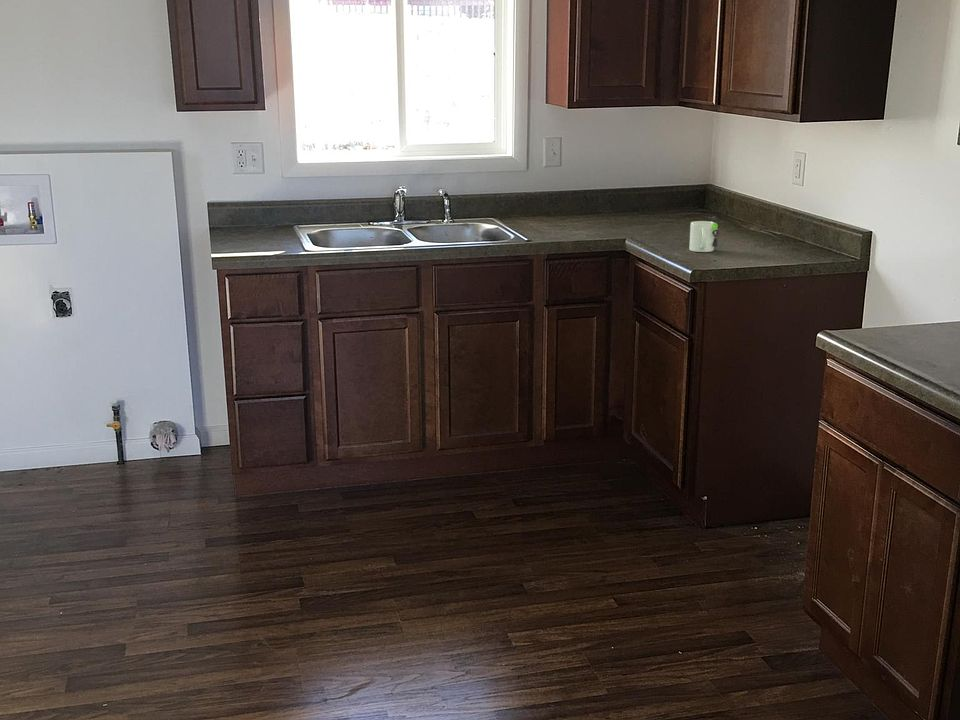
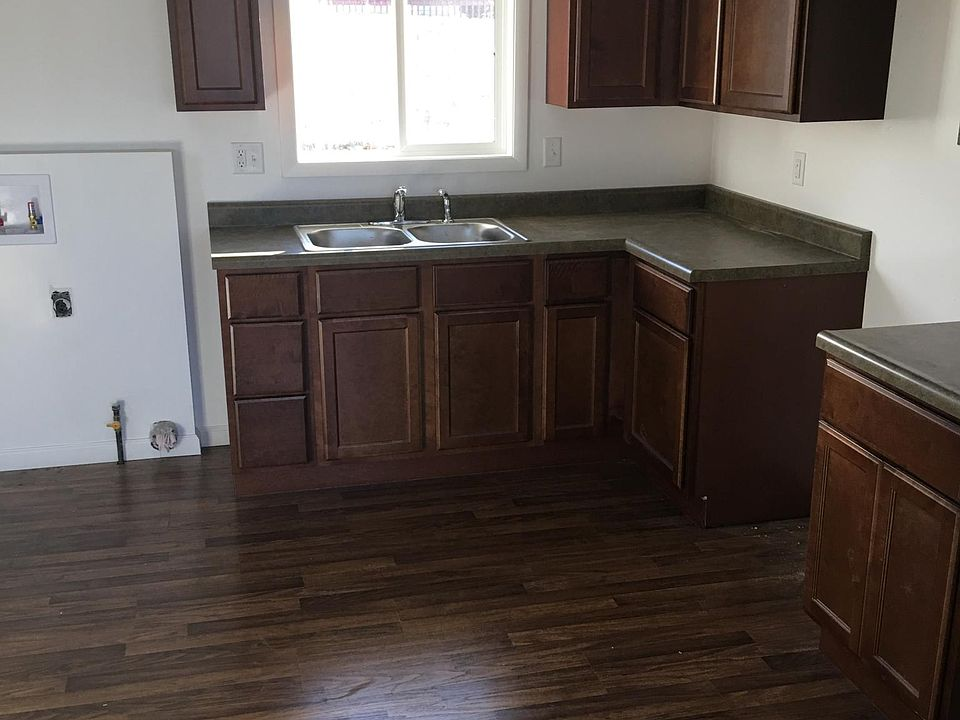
- mug [688,215,720,253]
